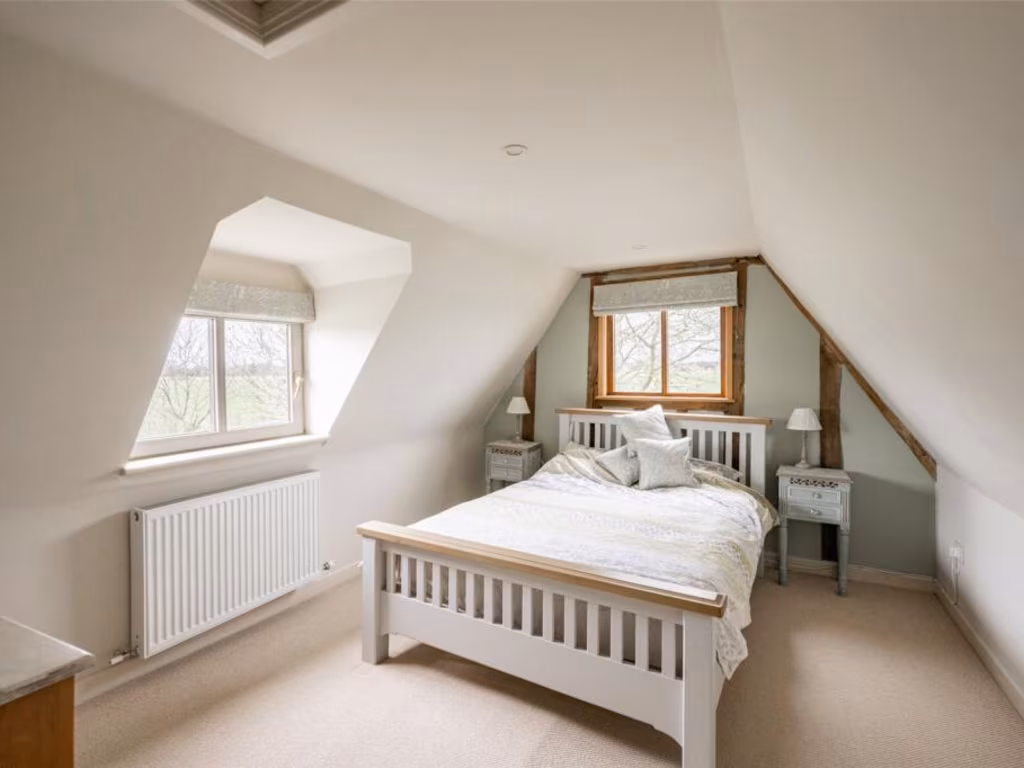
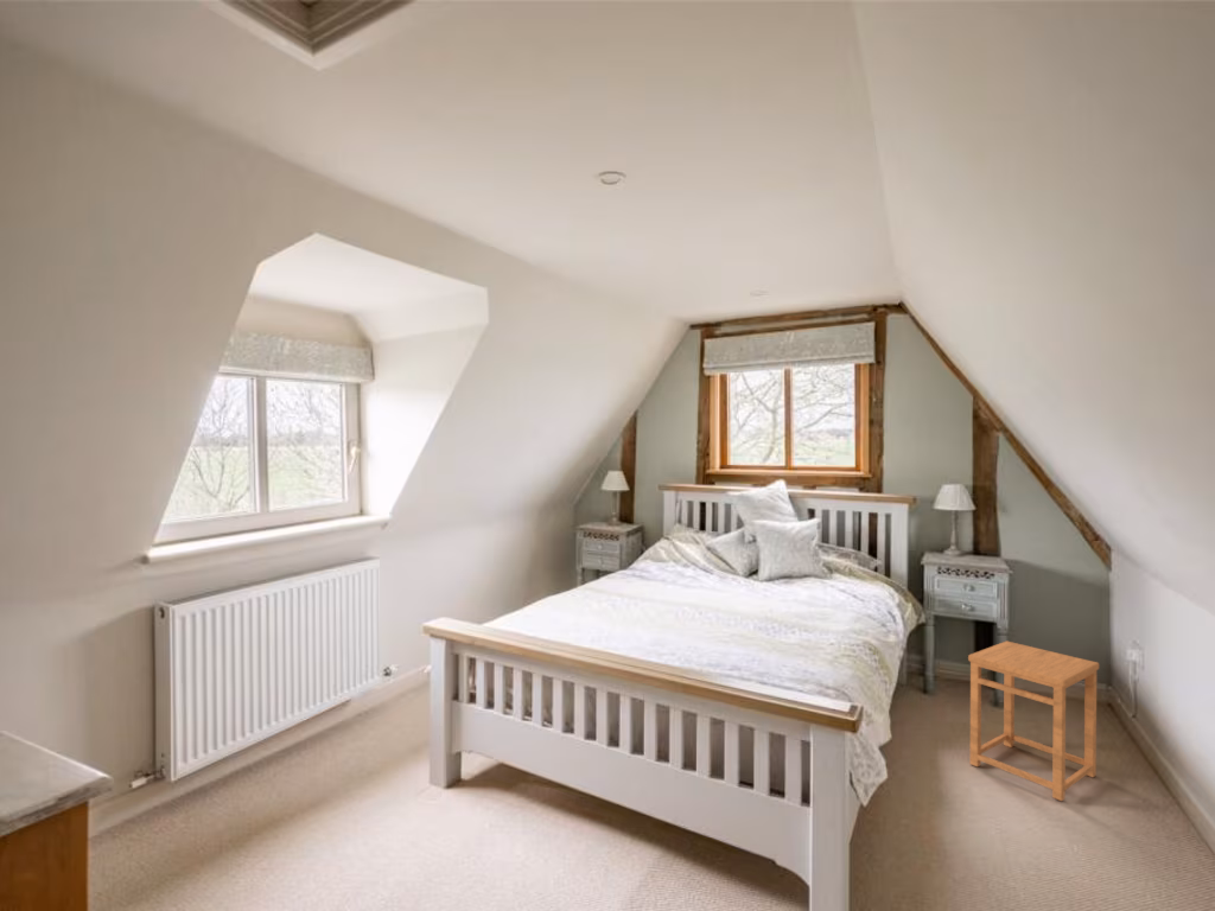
+ side table [967,639,1100,802]
